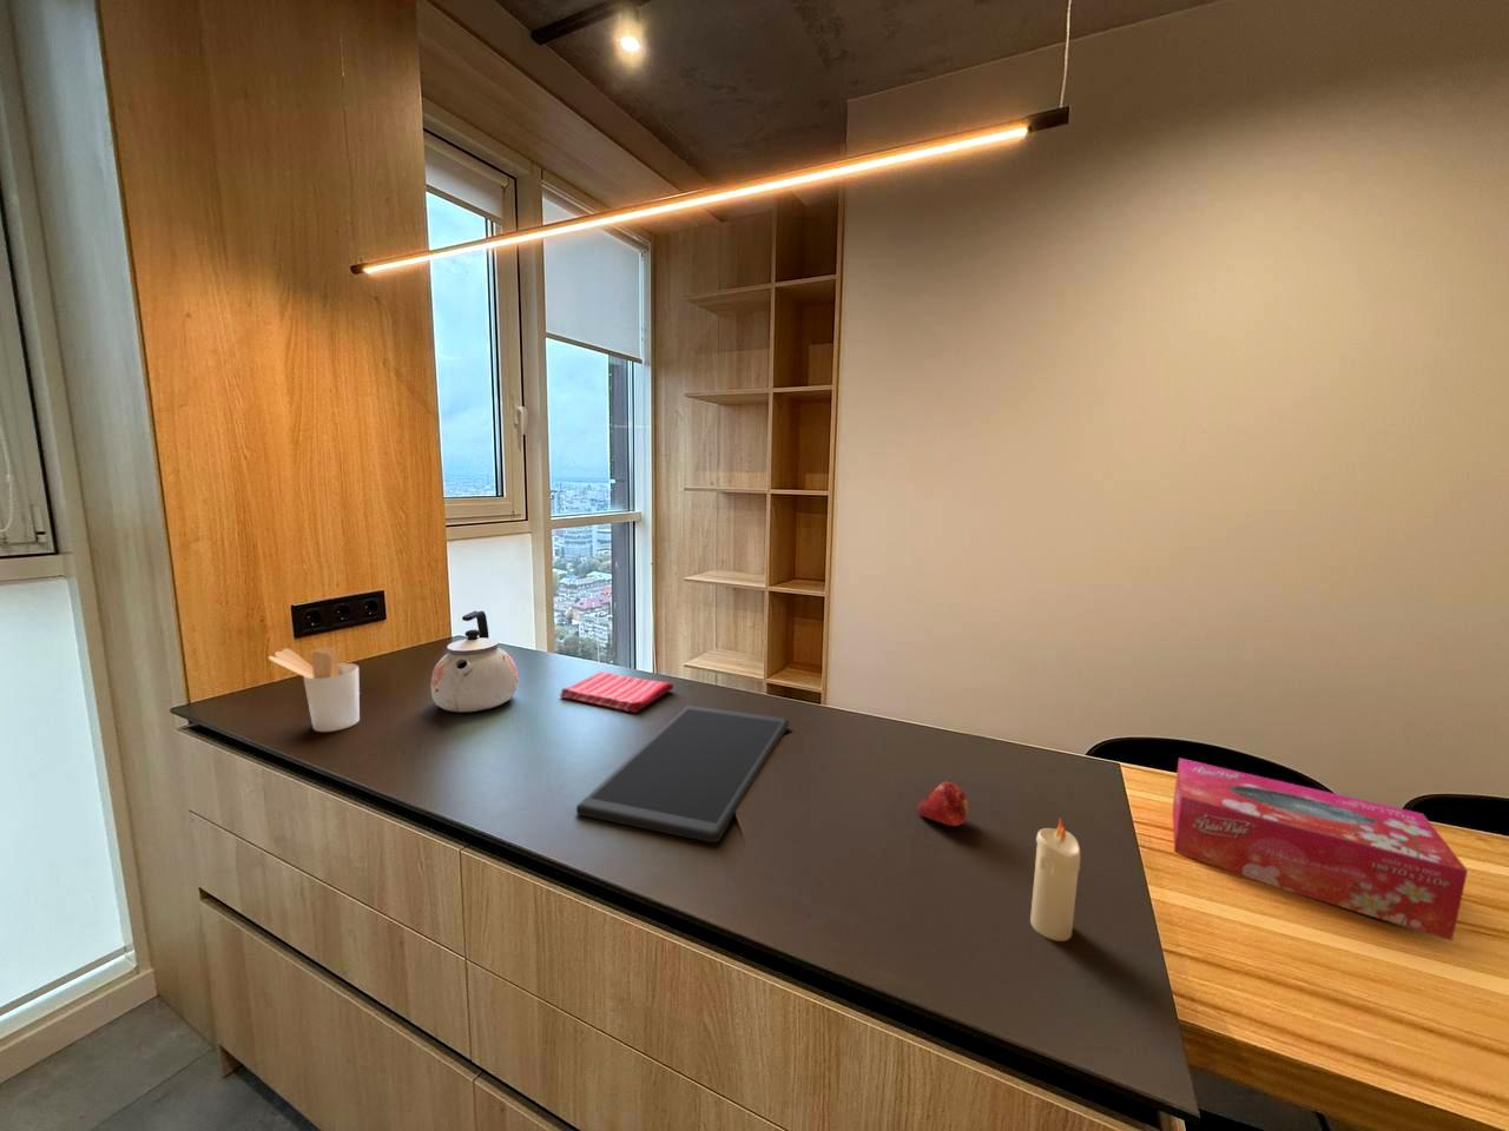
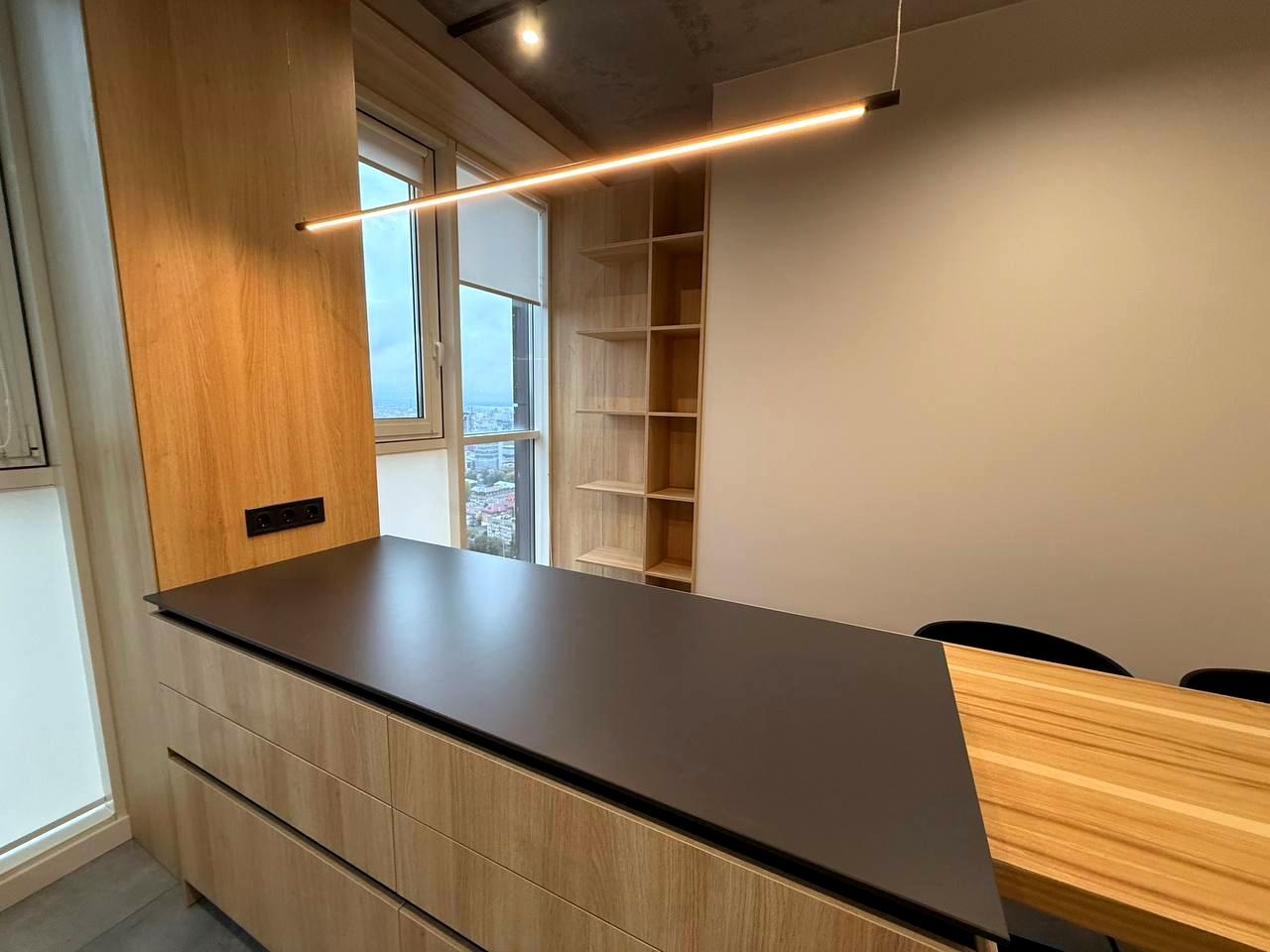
- kettle [430,611,520,713]
- candle [1029,816,1081,942]
- fruit [916,781,970,827]
- utensil holder [267,645,361,733]
- tissue box [1170,758,1469,942]
- dish towel [558,670,675,714]
- cutting board [575,704,791,845]
